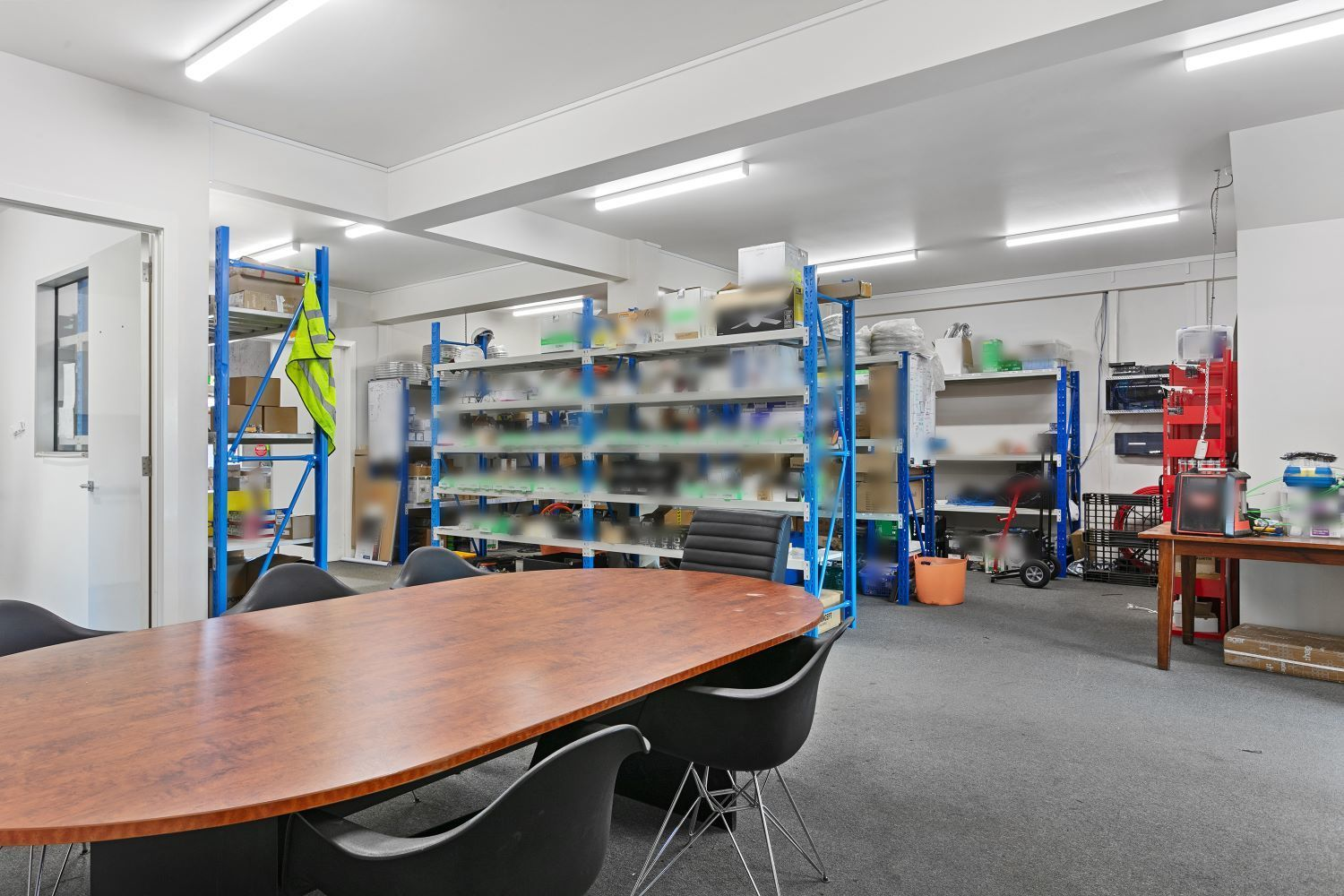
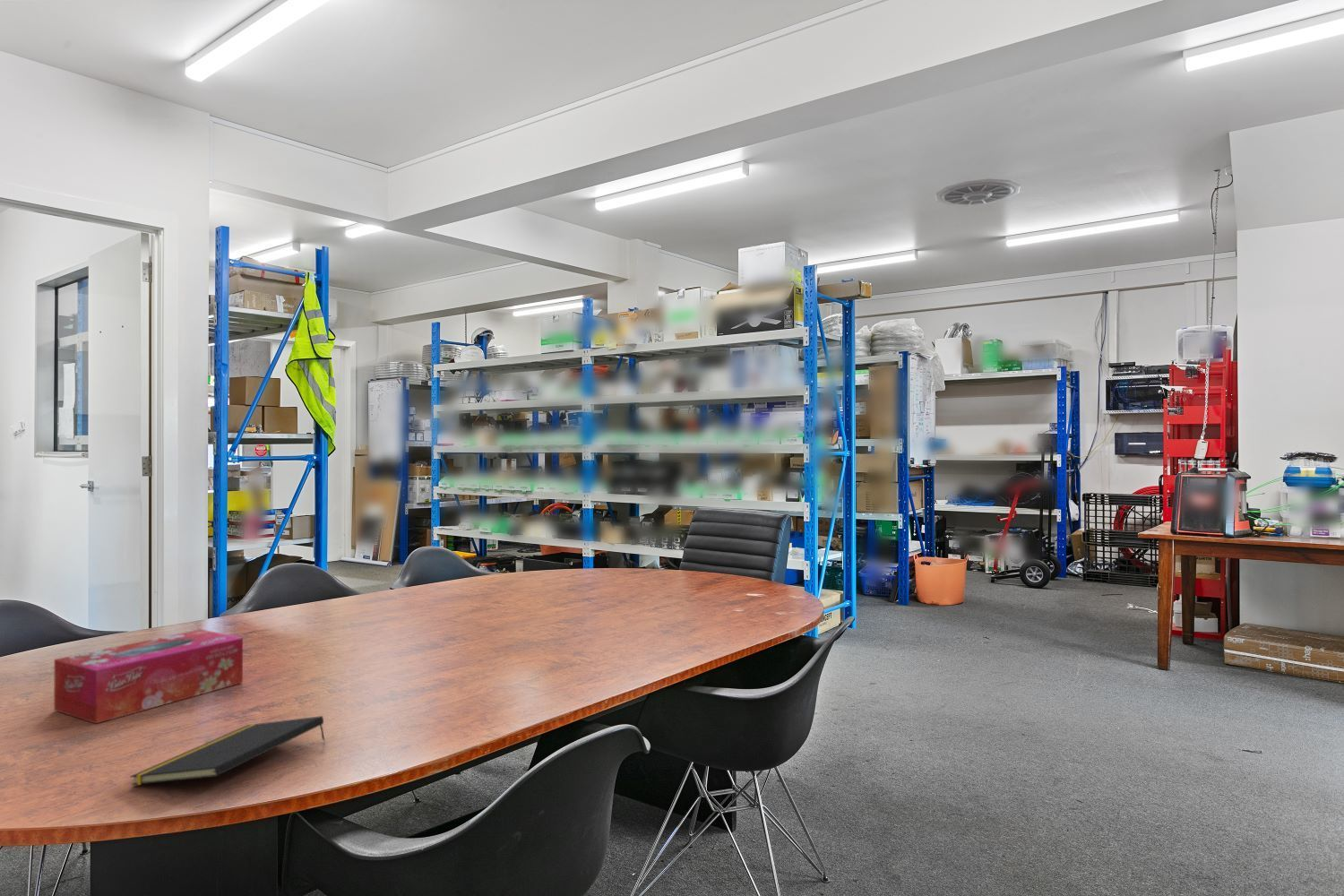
+ notepad [129,715,326,786]
+ ceiling vent [935,178,1021,207]
+ tissue box [53,628,244,724]
